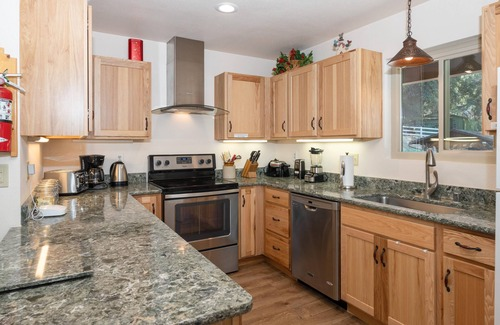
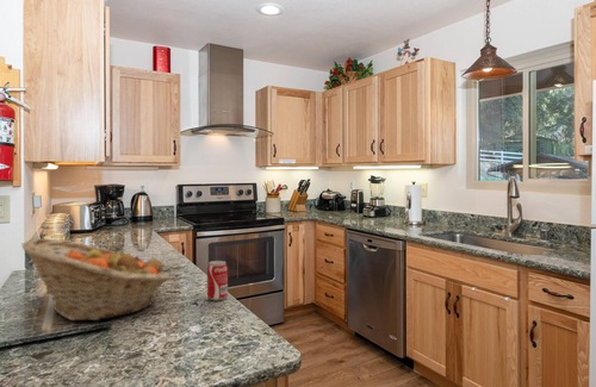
+ beverage can [206,260,229,301]
+ fruit basket [21,237,170,322]
